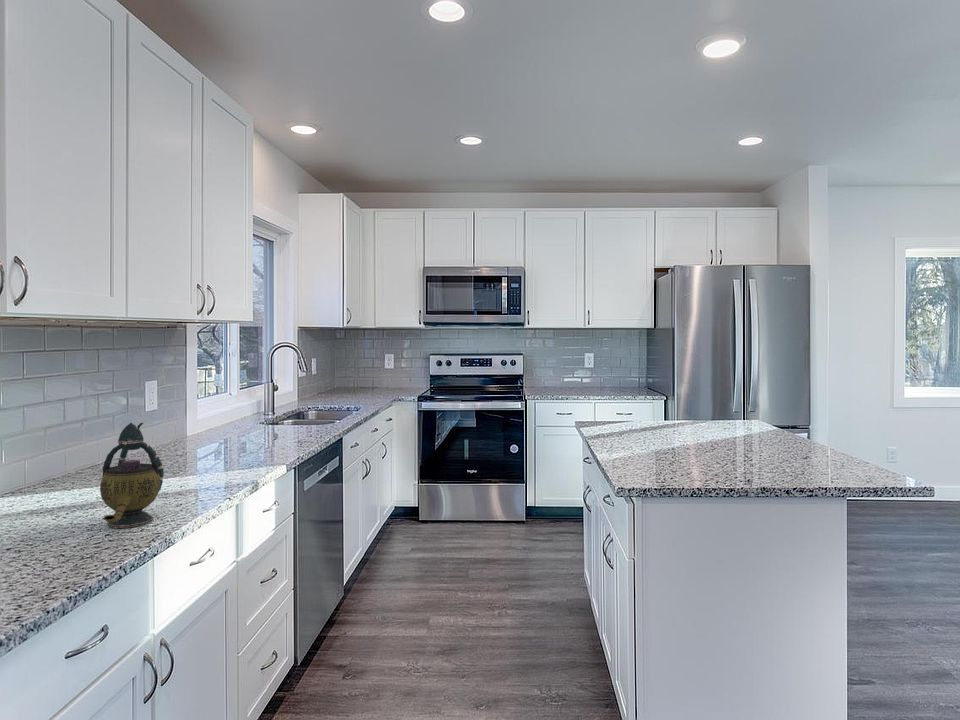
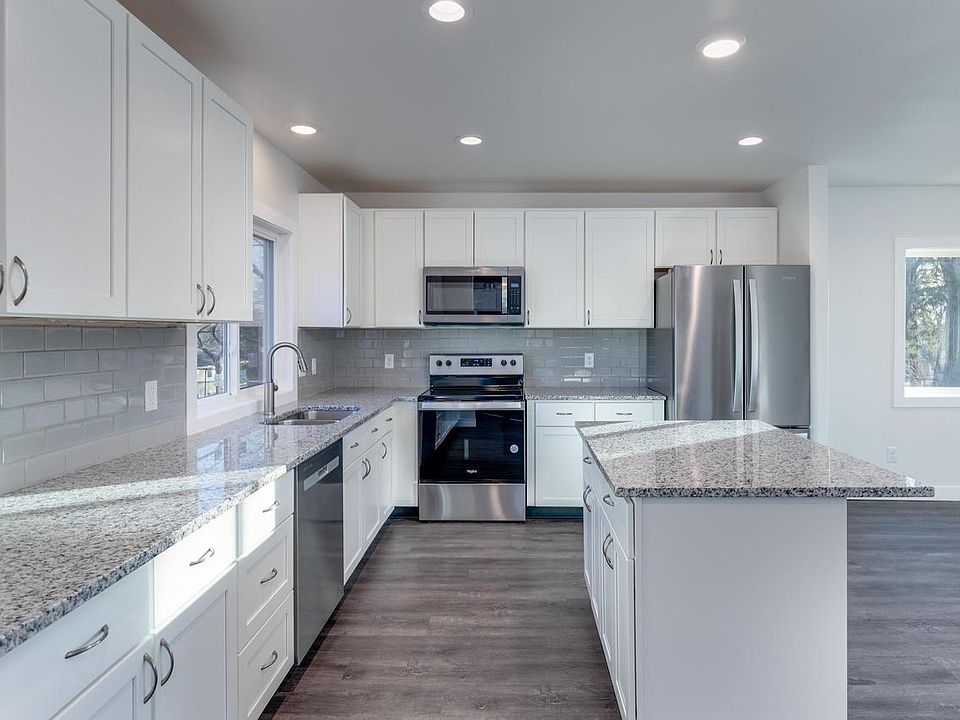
- teapot [99,422,165,529]
